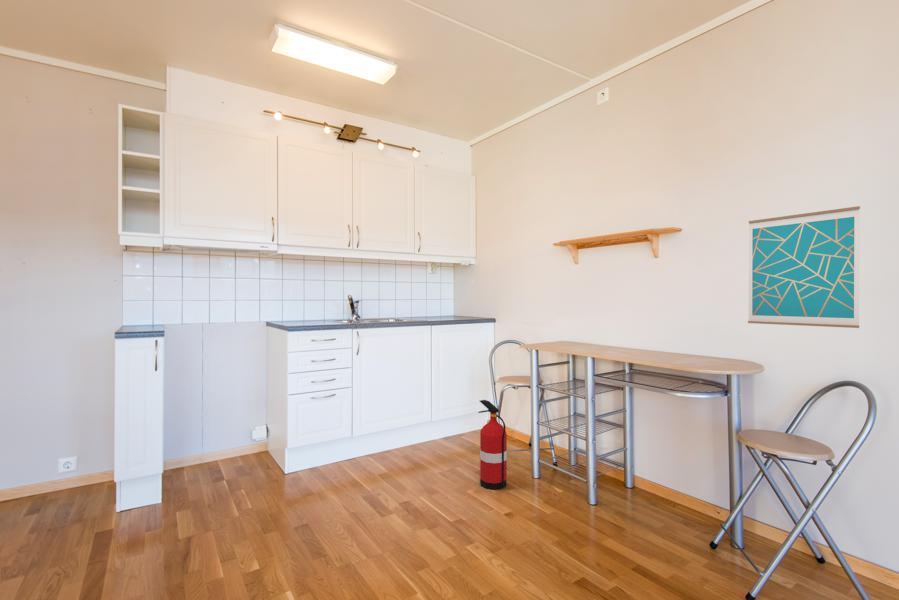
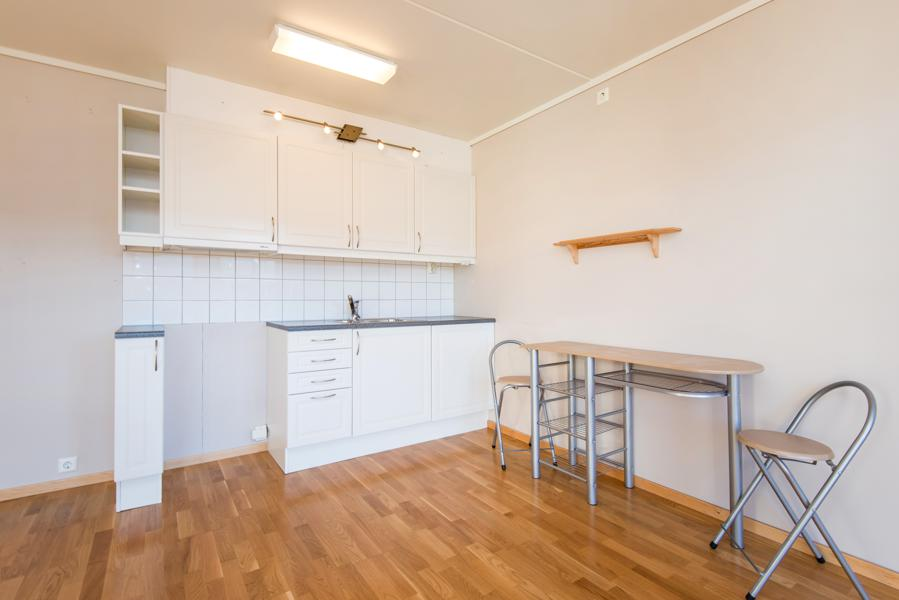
- wall art [747,205,861,329]
- fire extinguisher [478,399,508,491]
